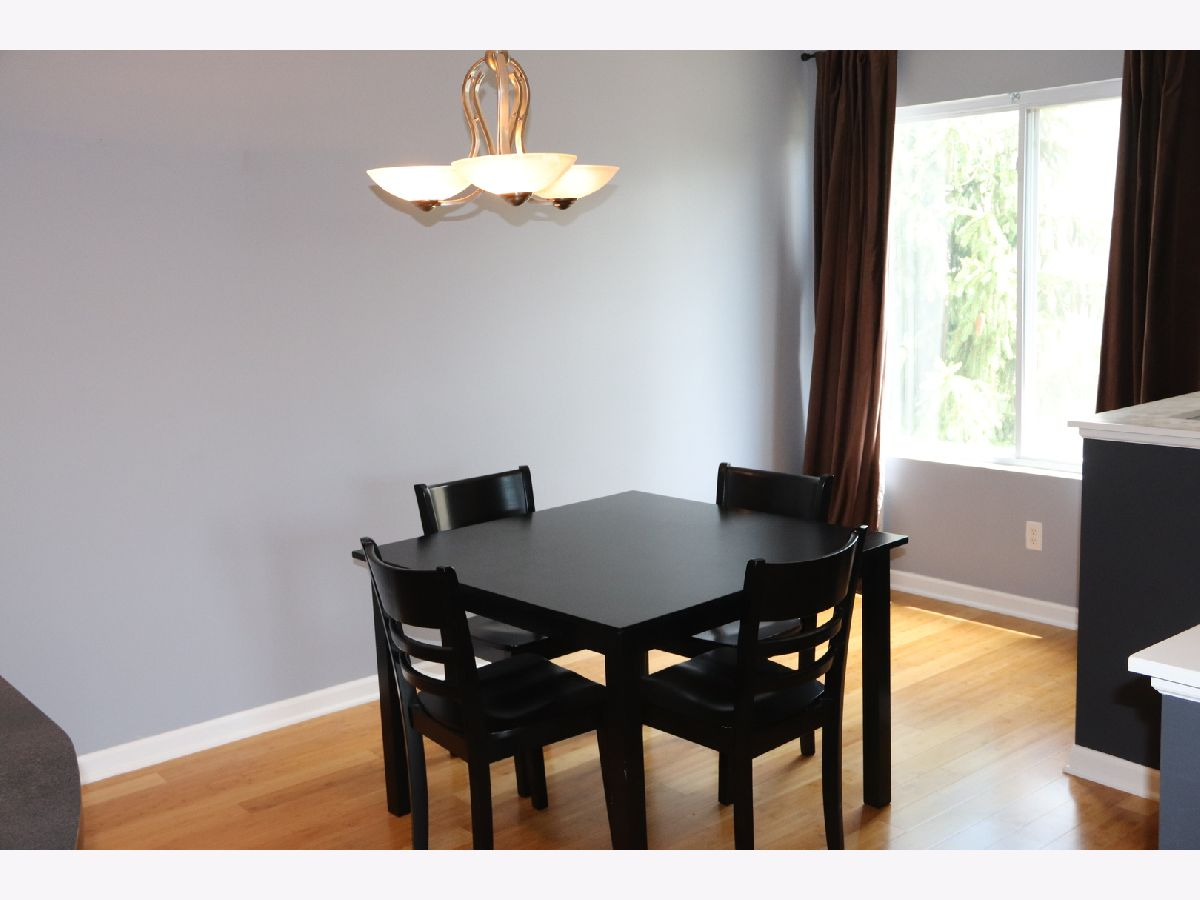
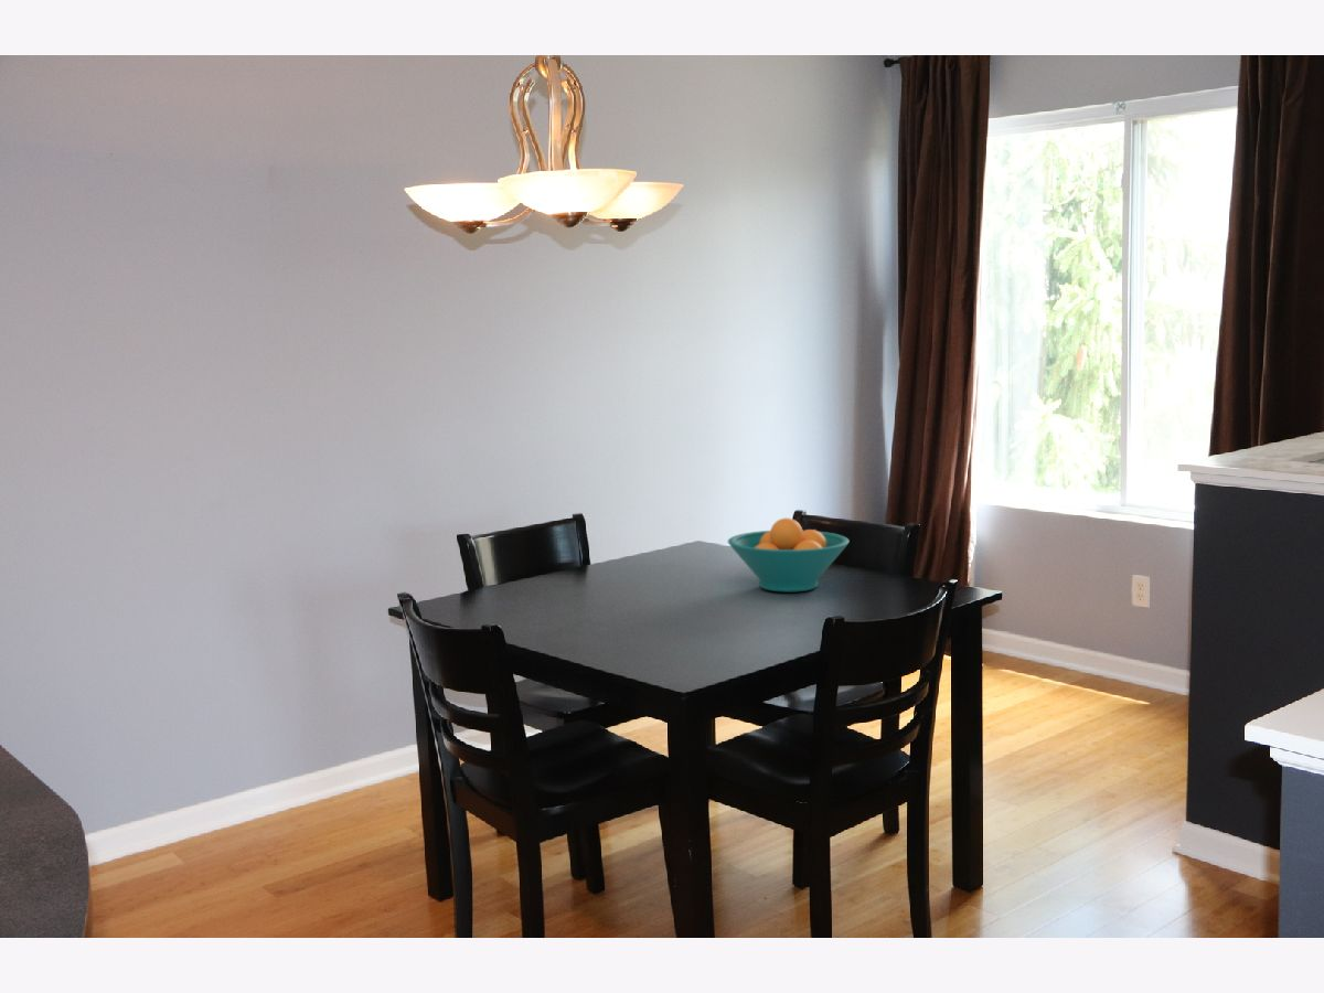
+ fruit bowl [727,517,851,594]
